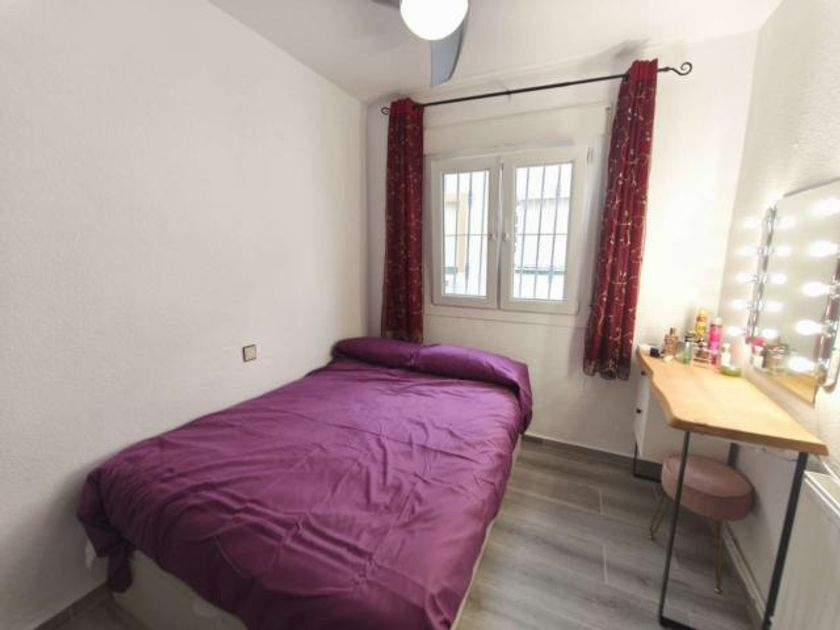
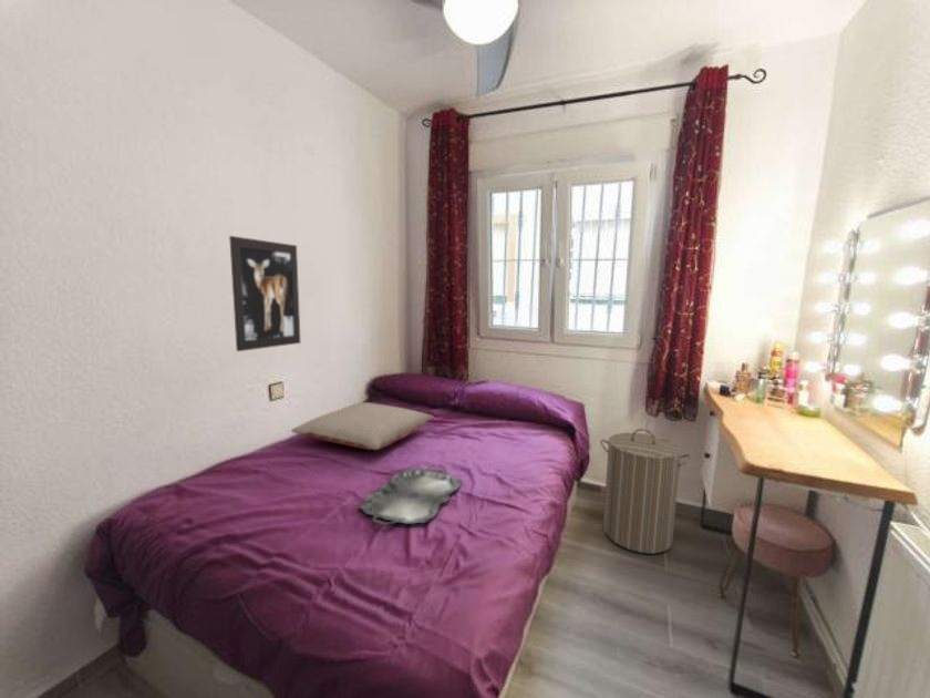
+ laundry hamper [599,428,692,555]
+ wall art [228,235,301,352]
+ pillow [290,401,435,451]
+ serving tray [356,463,463,526]
